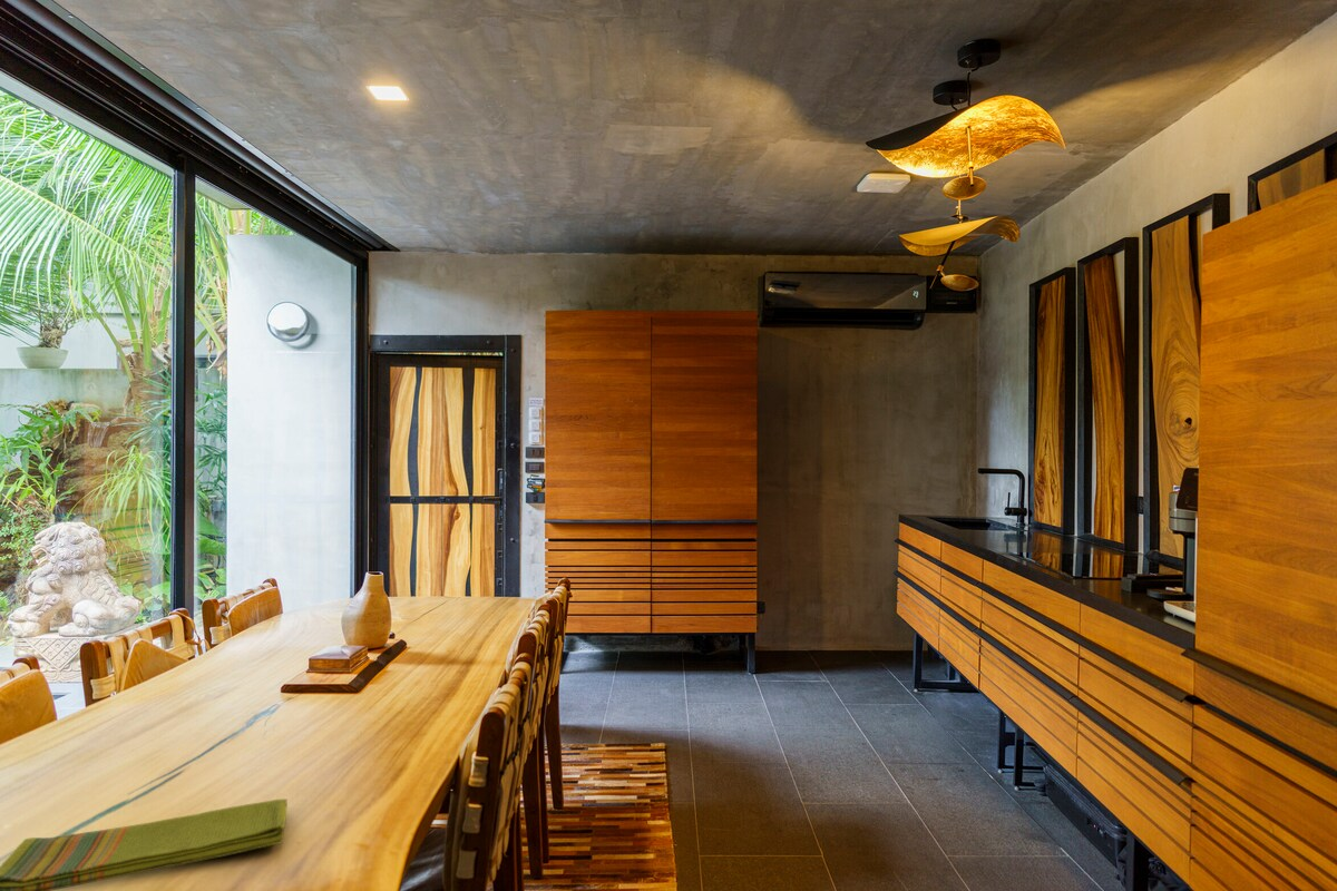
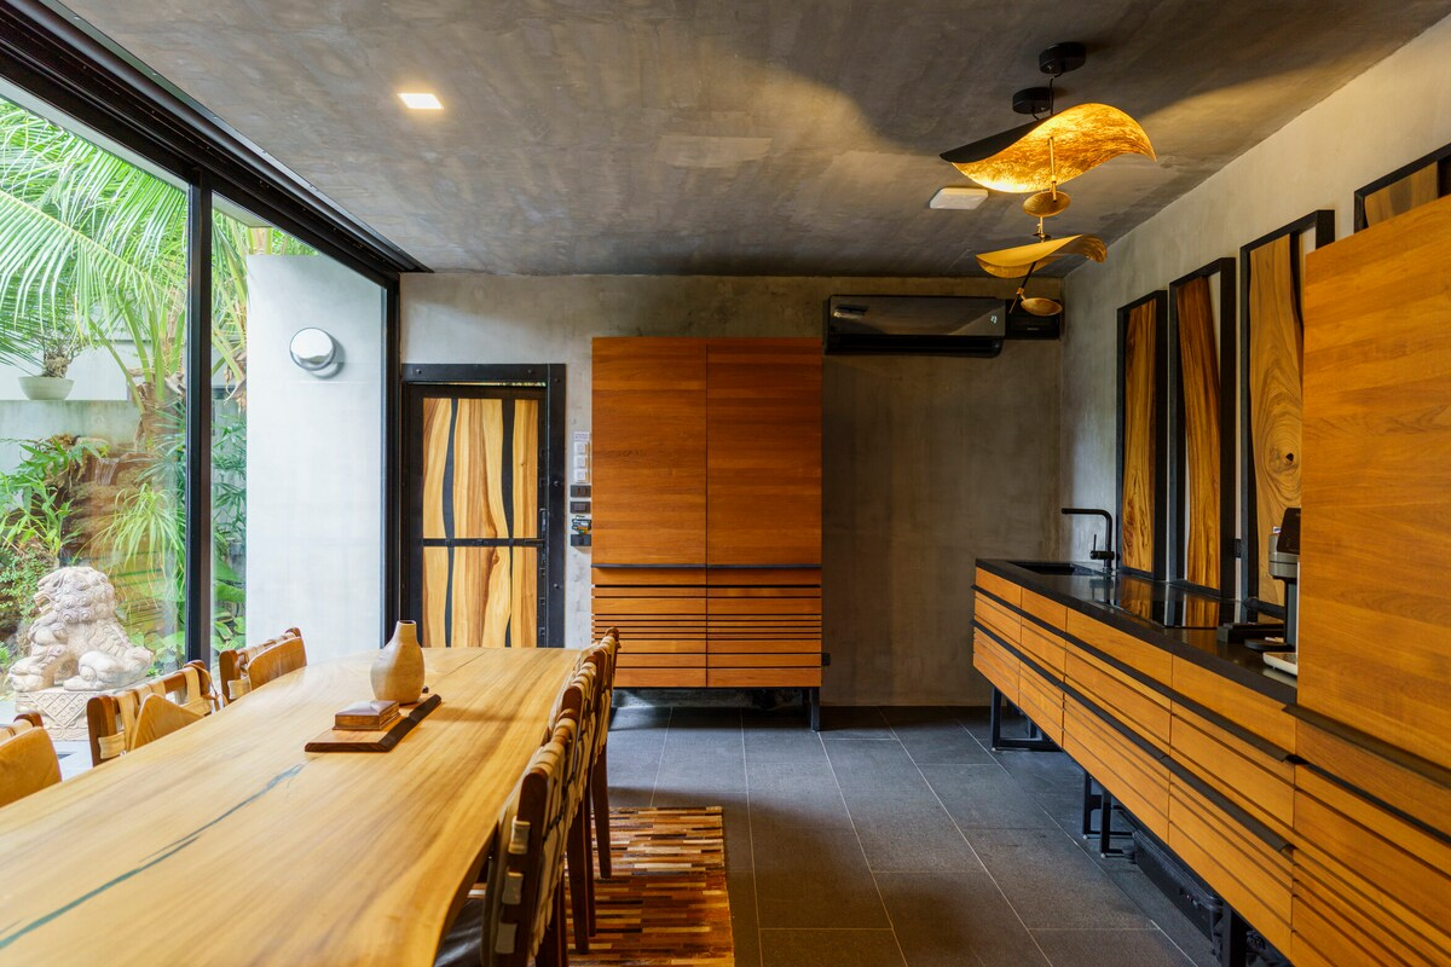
- dish towel [0,797,289,891]
